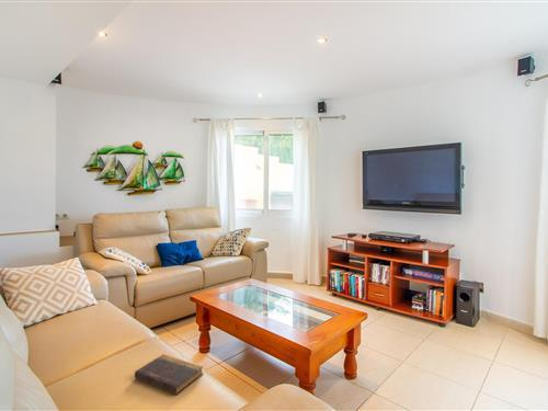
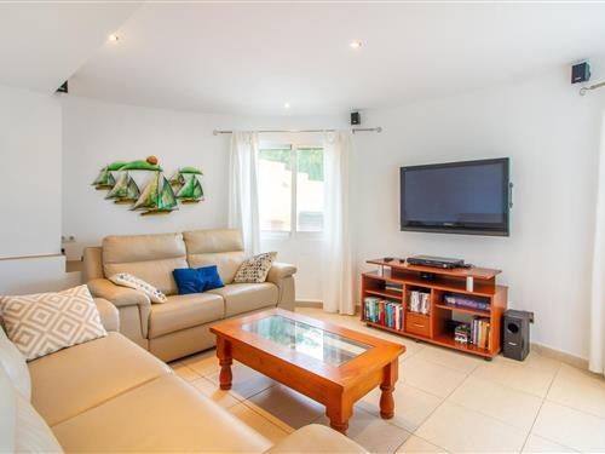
- book [134,353,204,396]
